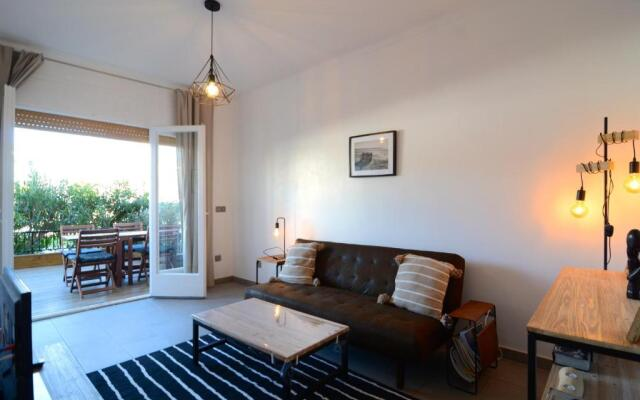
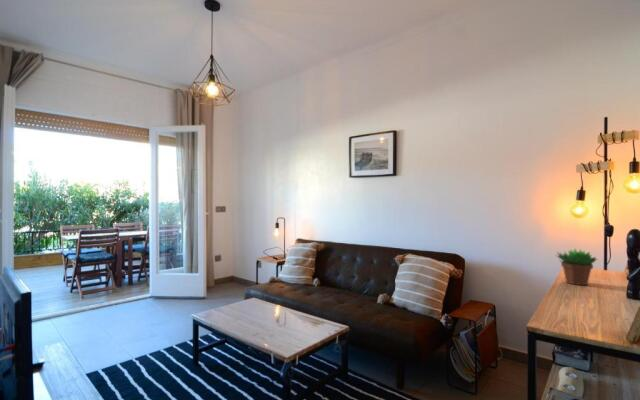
+ succulent plant [555,248,599,286]
